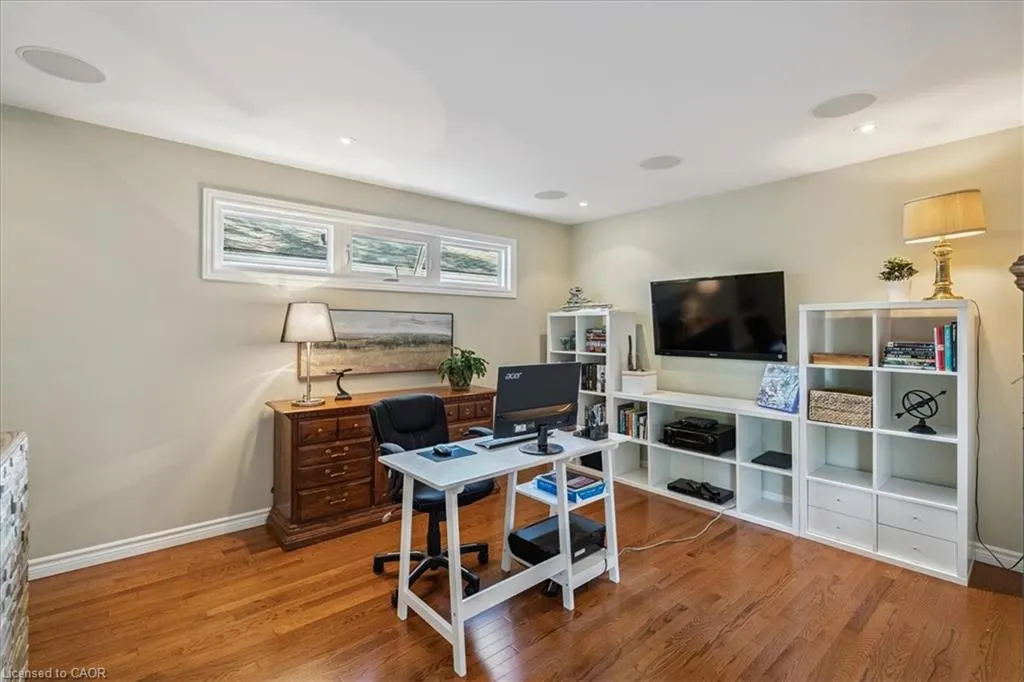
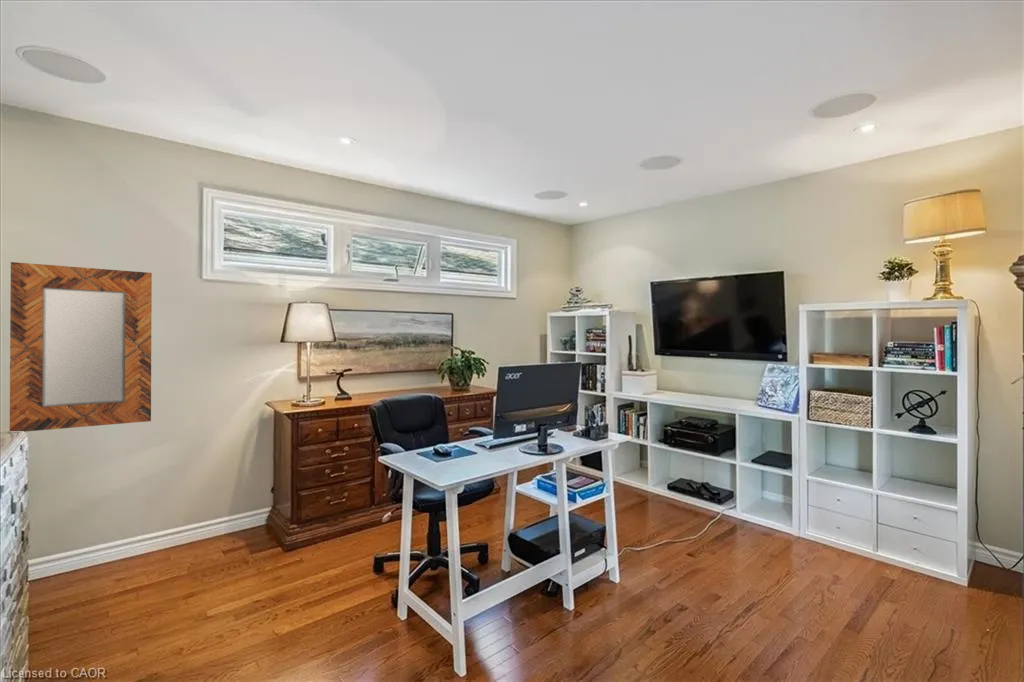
+ home mirror [9,261,153,433]
